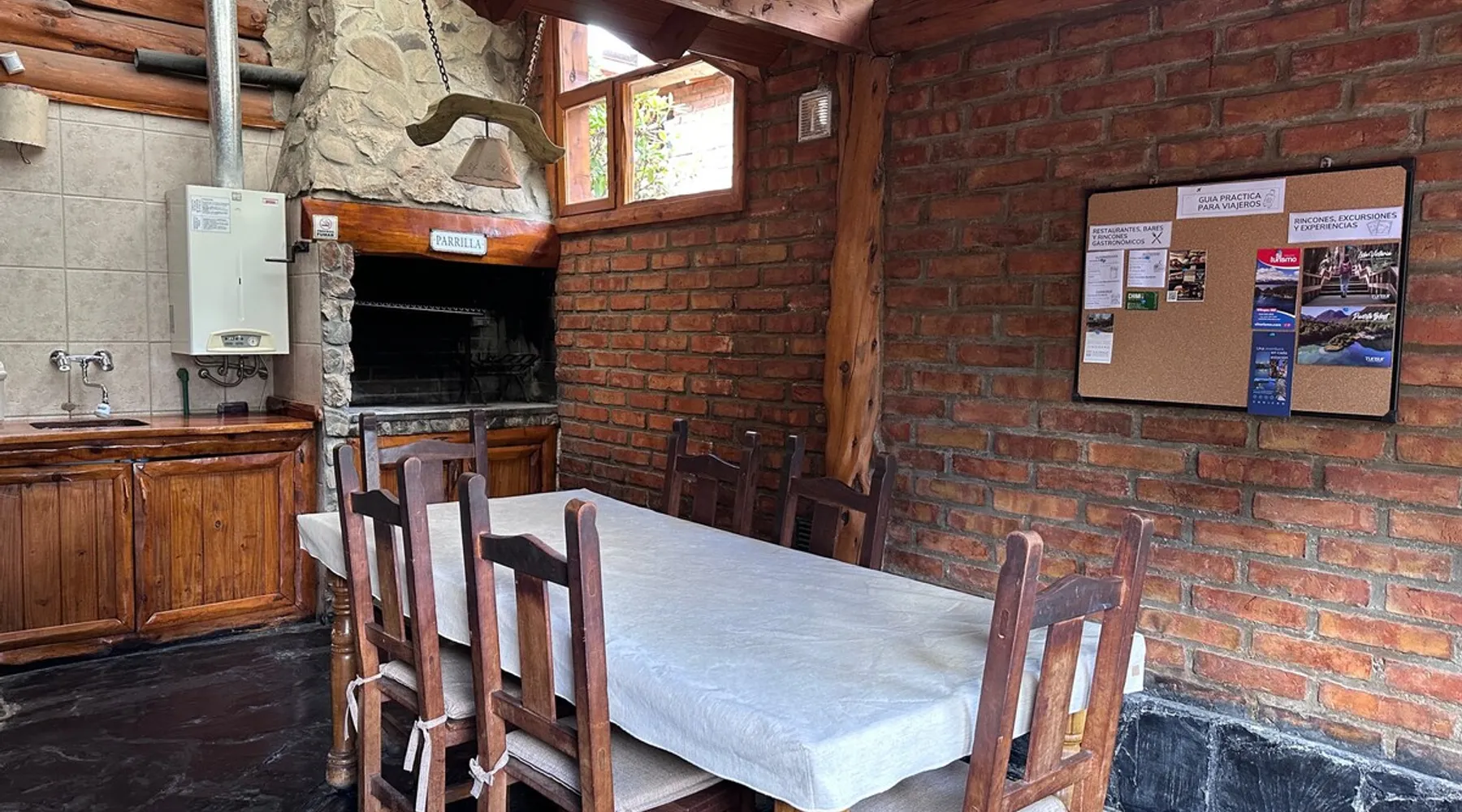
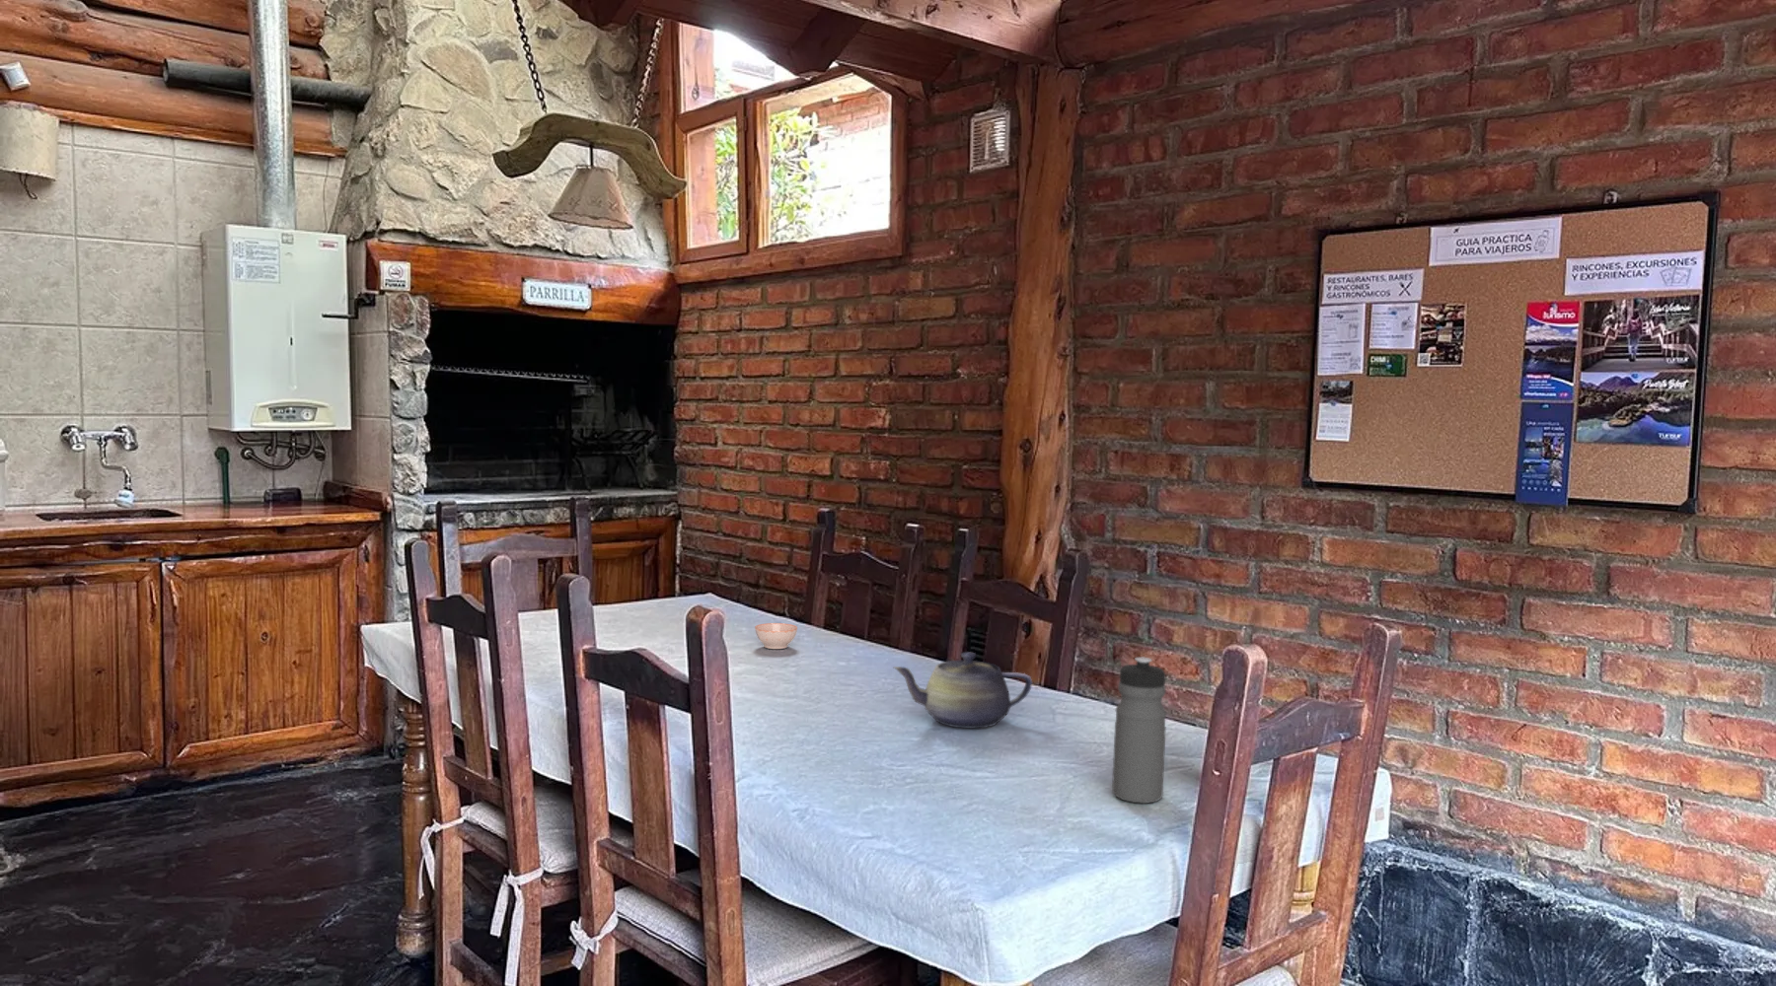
+ teapot [893,652,1033,730]
+ water bottle [1112,657,1167,805]
+ teacup [754,622,798,650]
